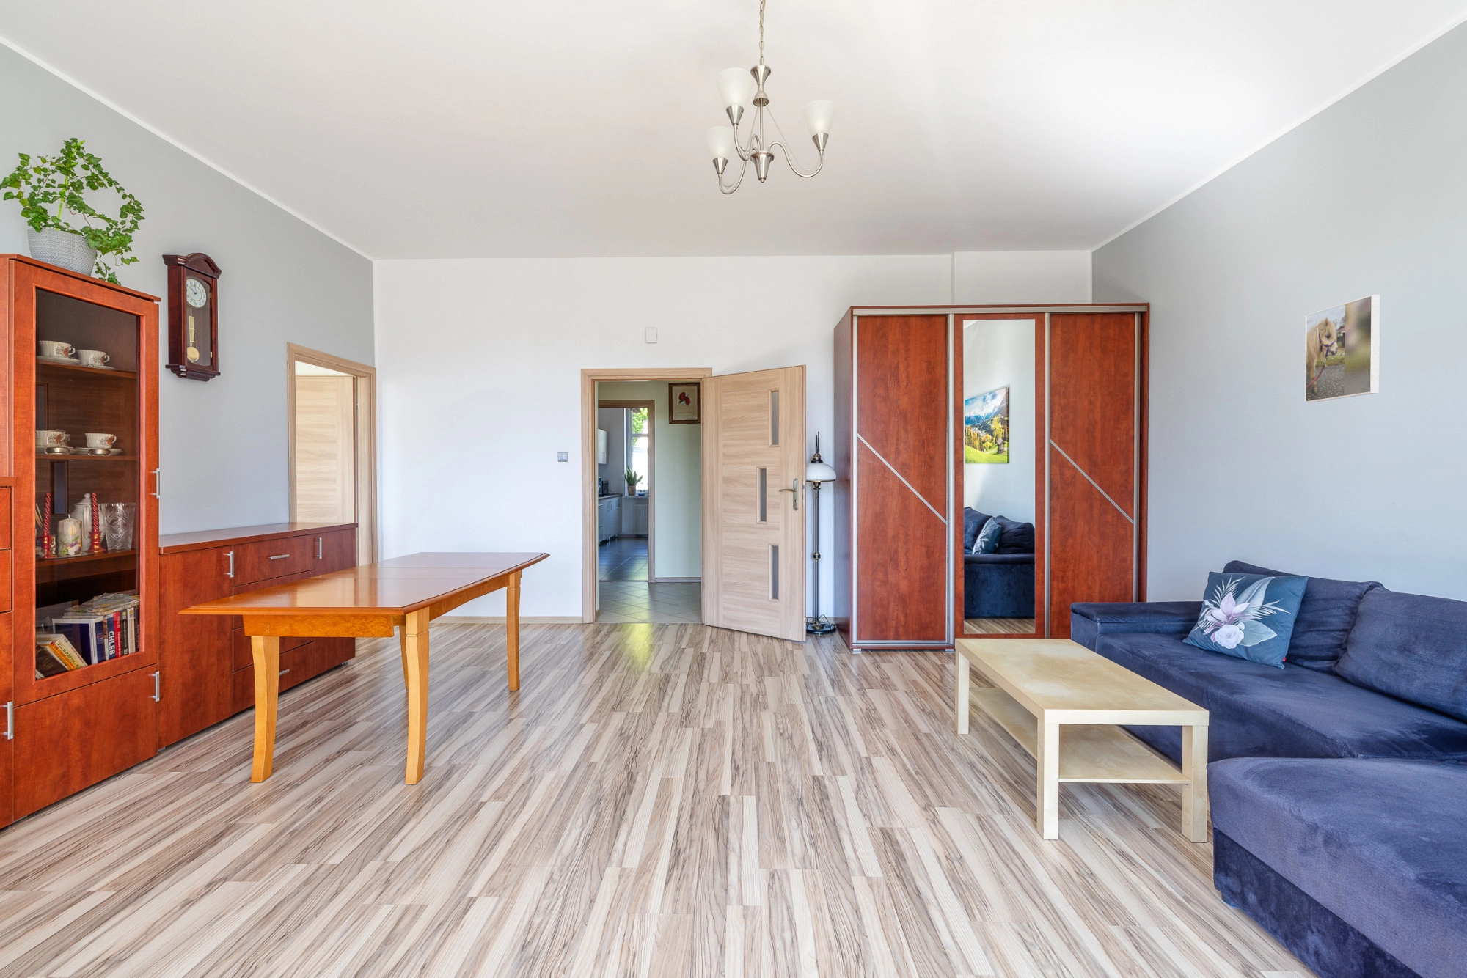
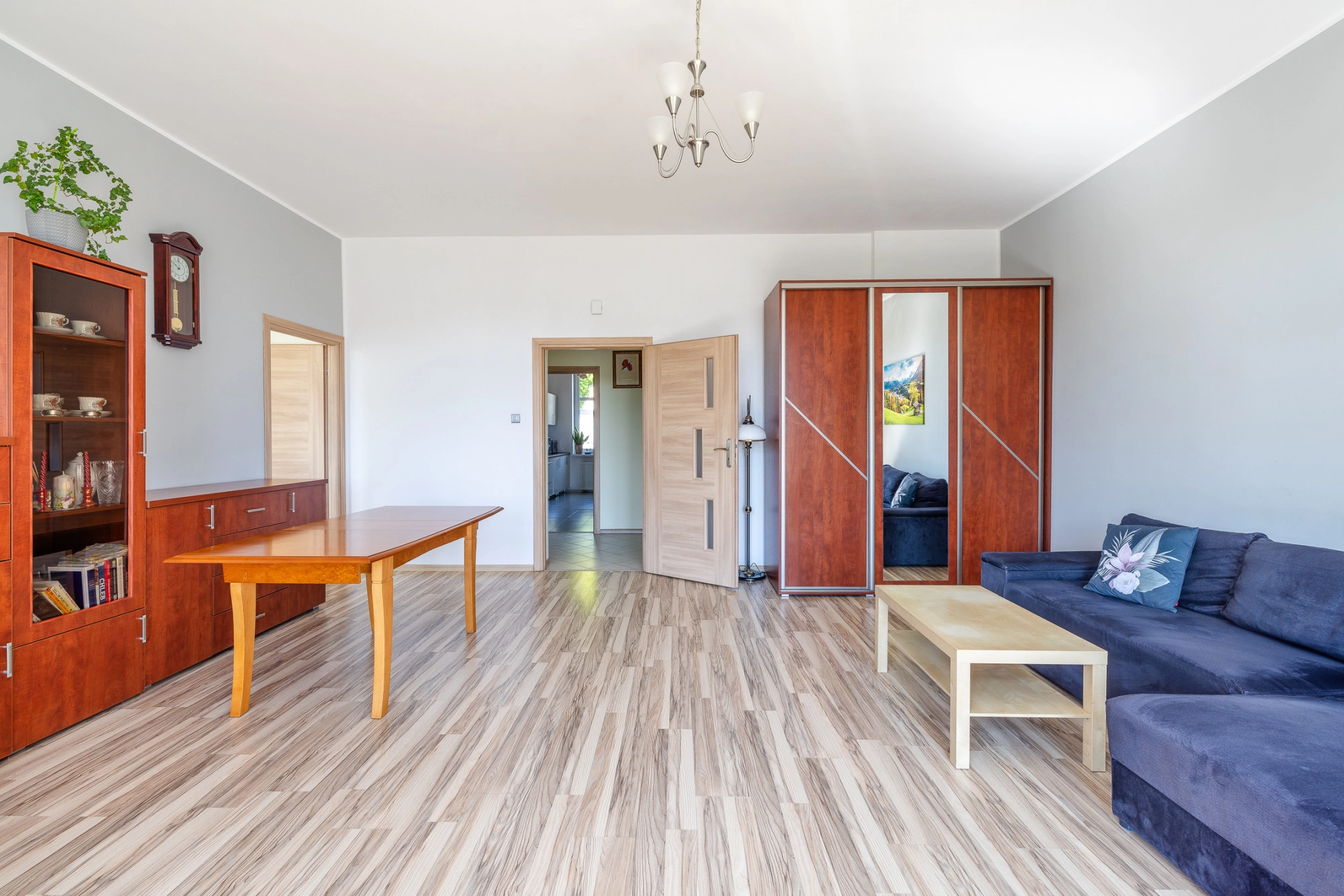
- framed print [1304,294,1381,403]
